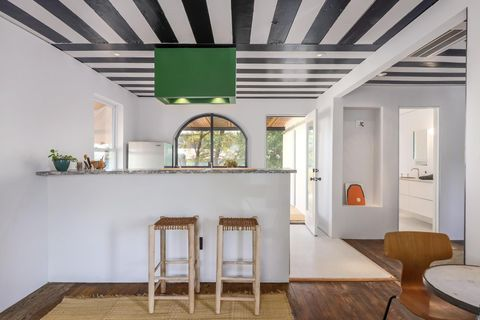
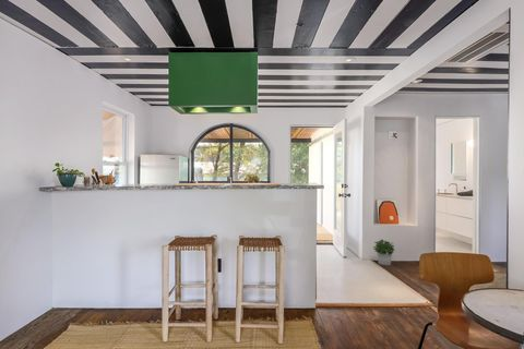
+ potted plant [372,239,395,266]
